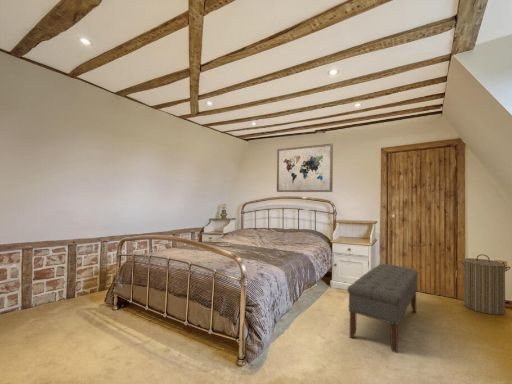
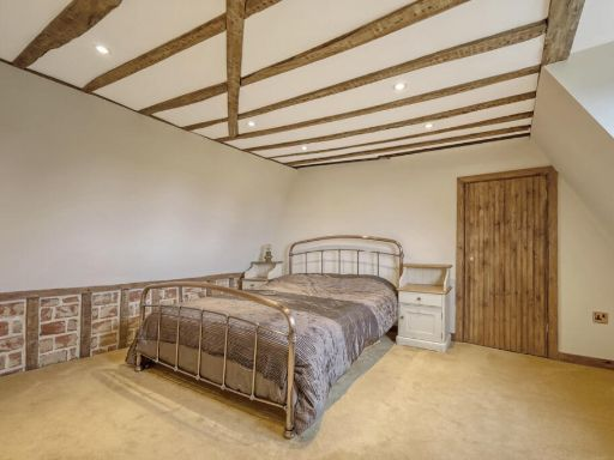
- laundry hamper [458,253,512,316]
- wall art [276,142,334,193]
- bench [346,263,419,354]
